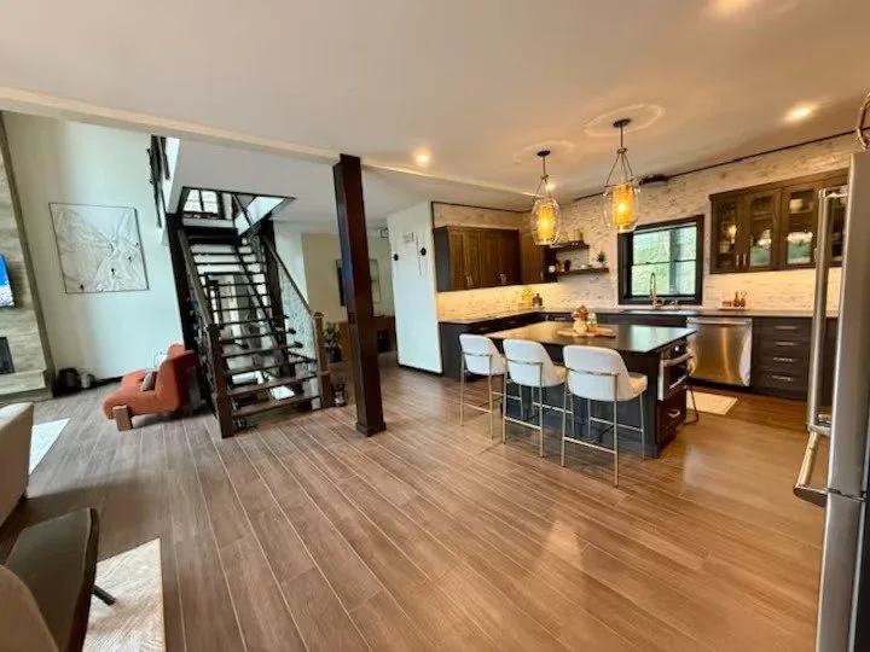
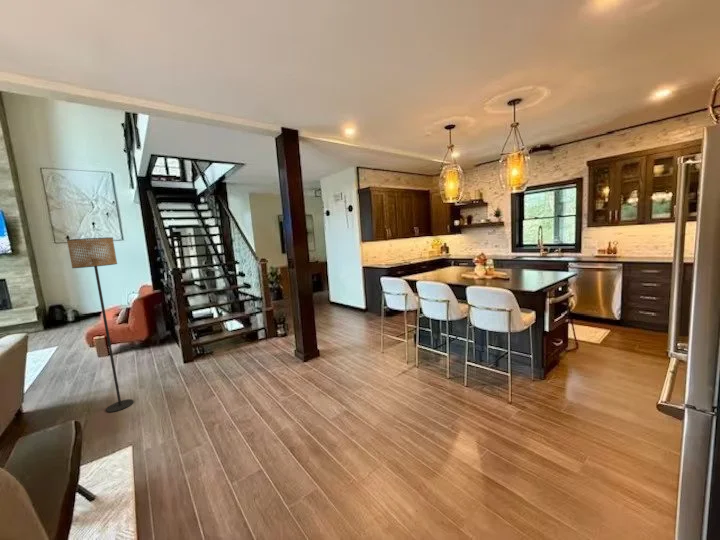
+ floor lamp [66,237,135,413]
